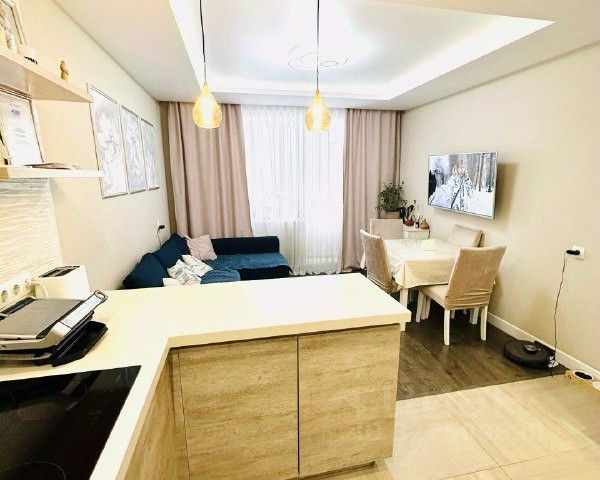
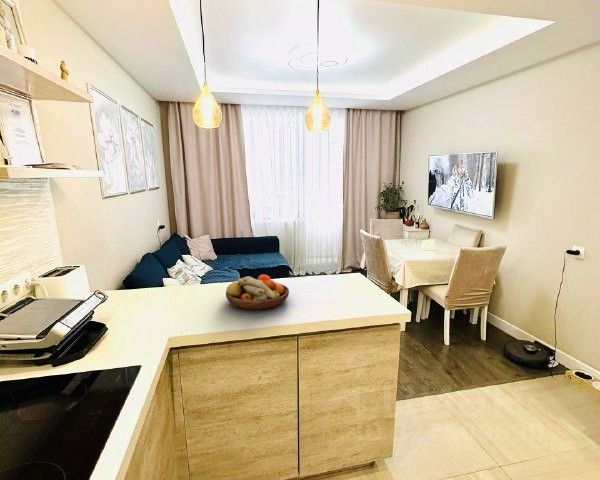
+ fruit bowl [225,273,290,311]
